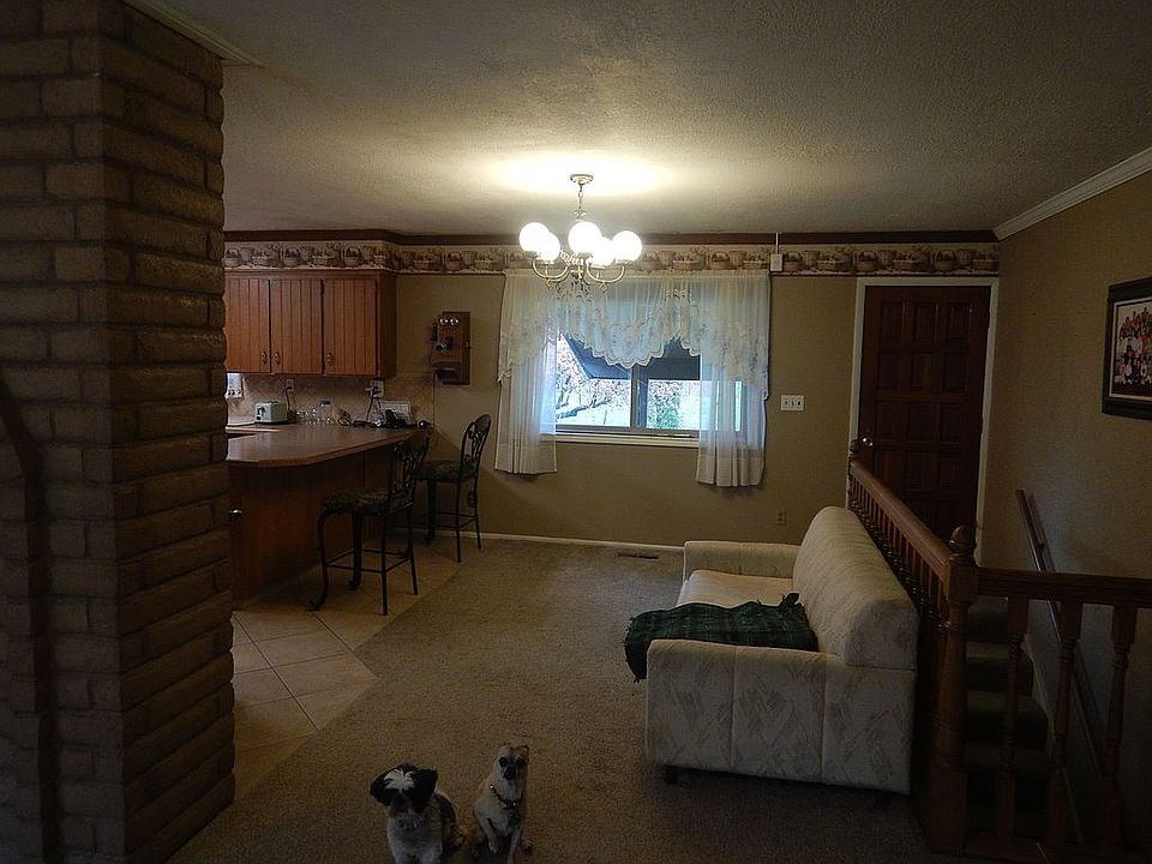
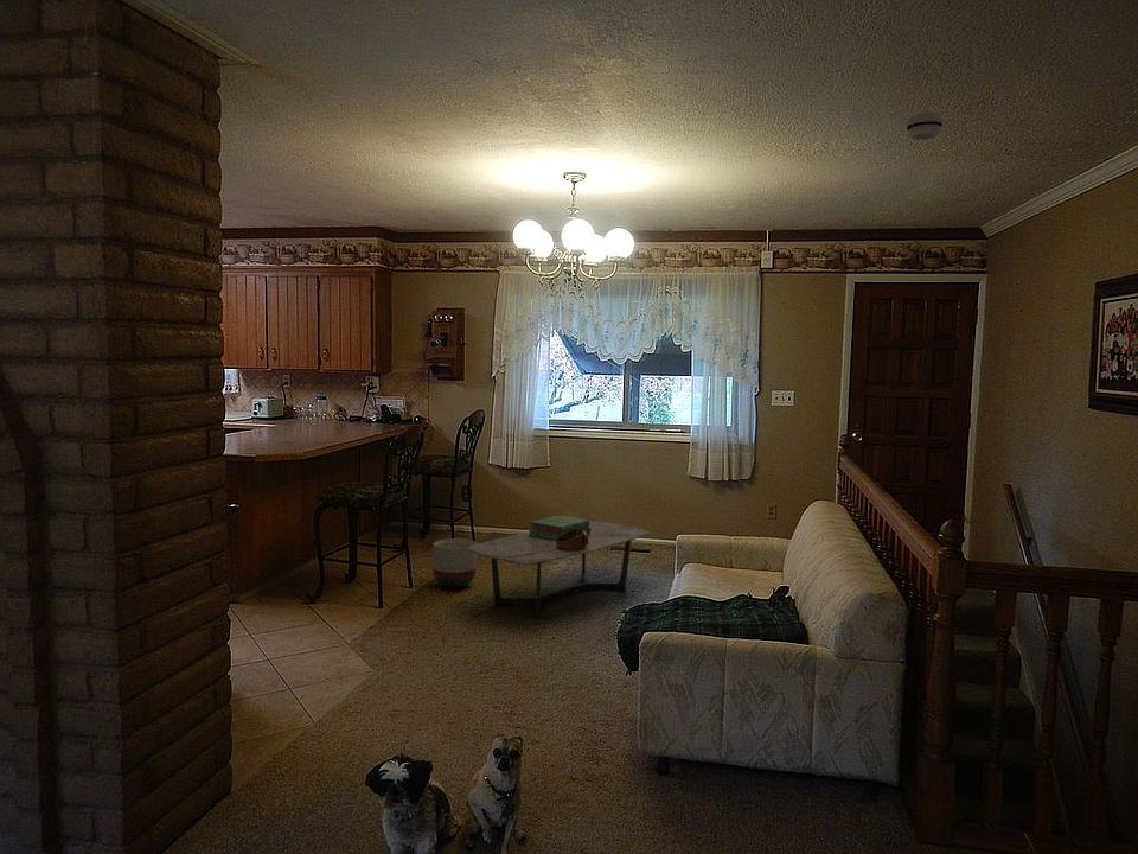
+ smoke detector [906,111,944,141]
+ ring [556,529,588,552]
+ stack of books [528,514,592,541]
+ planter [431,537,478,588]
+ coffee table [468,520,651,619]
